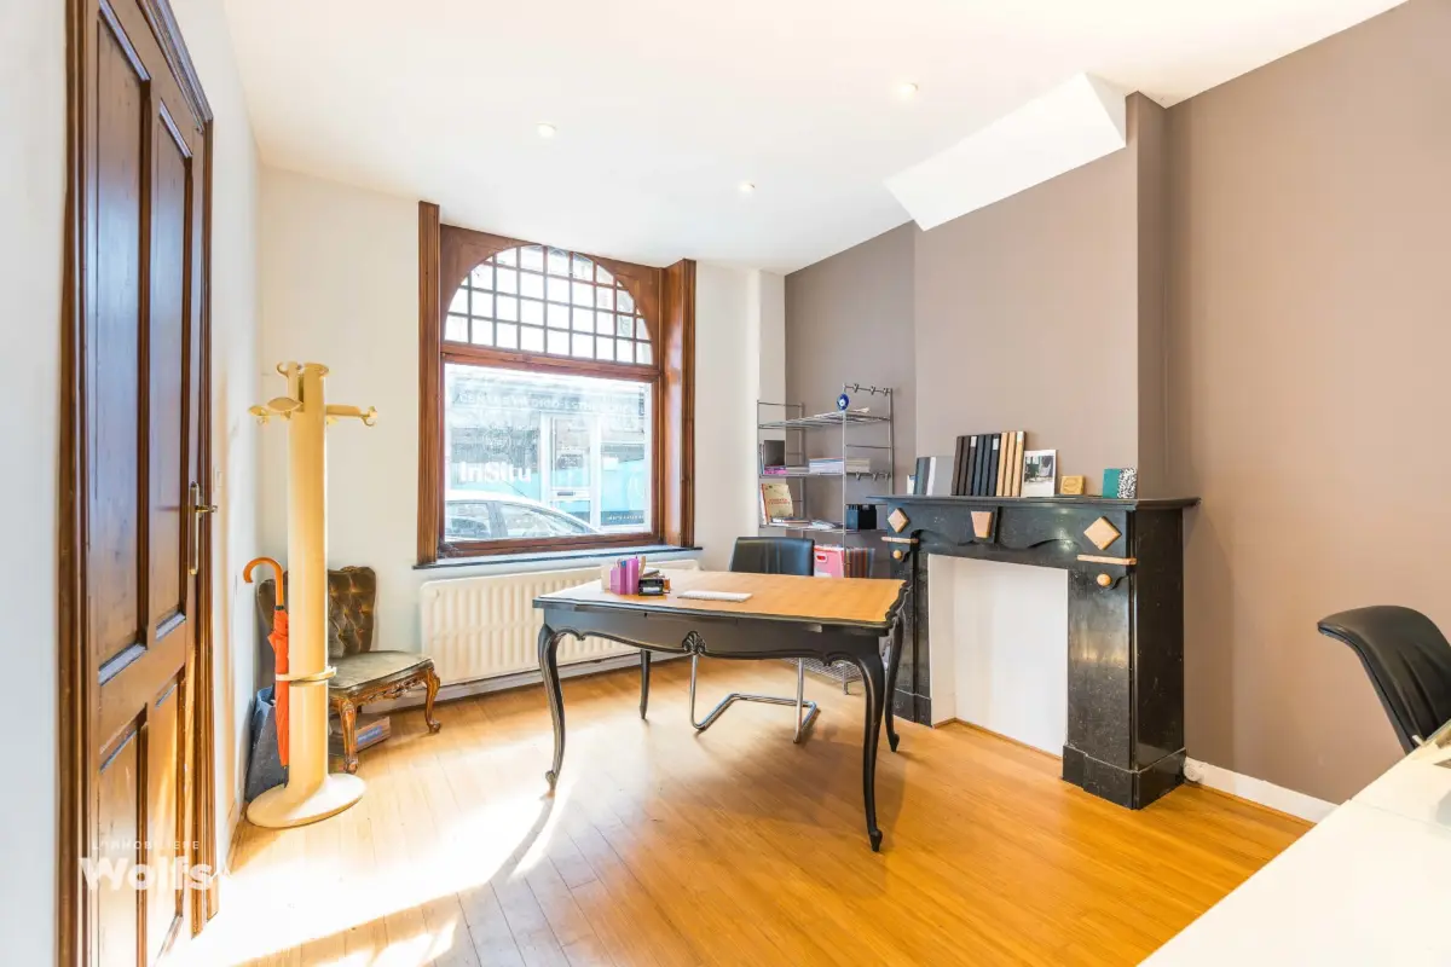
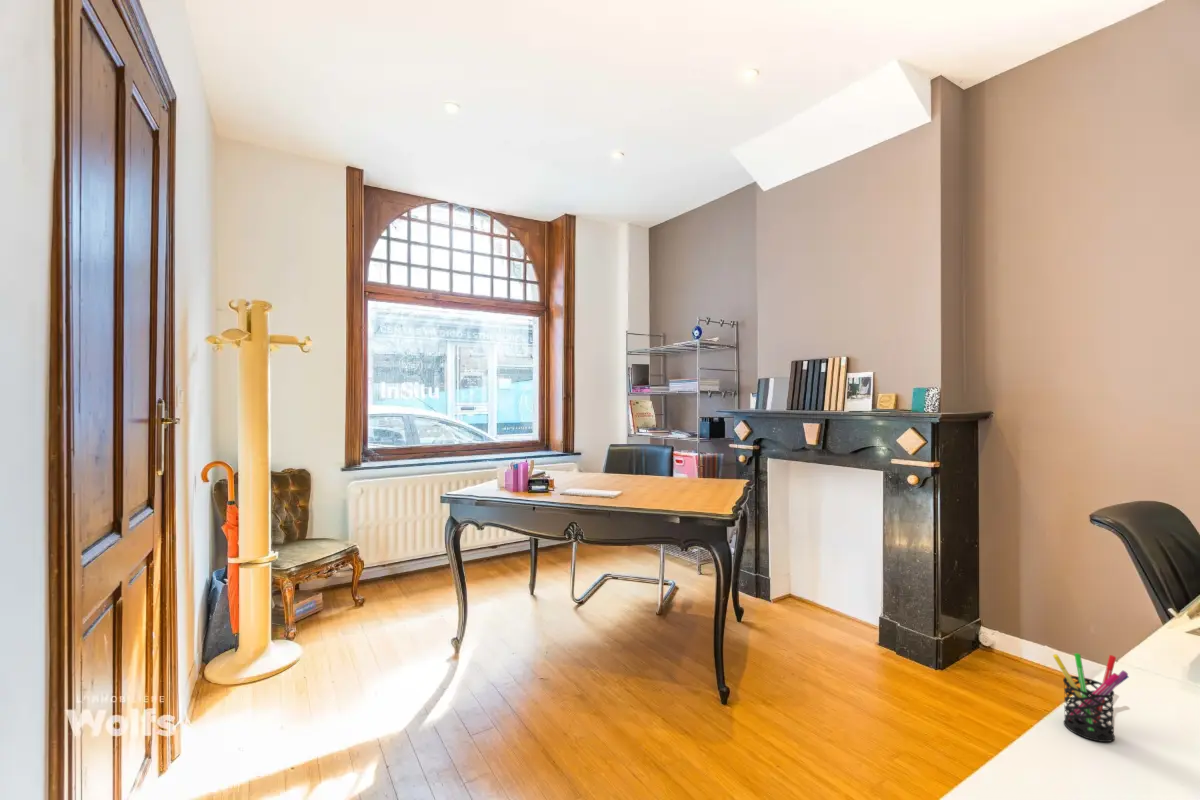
+ pen holder [1052,652,1130,743]
